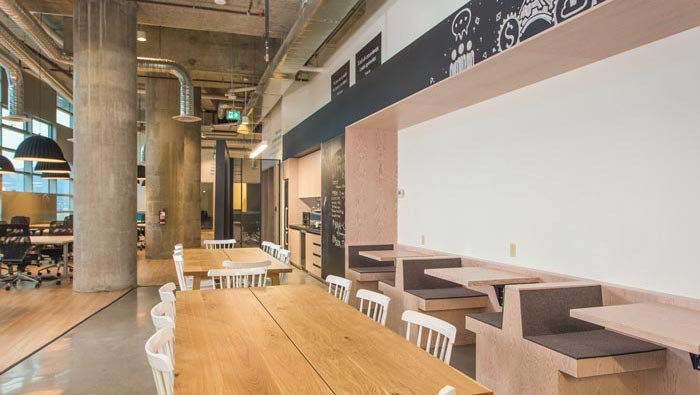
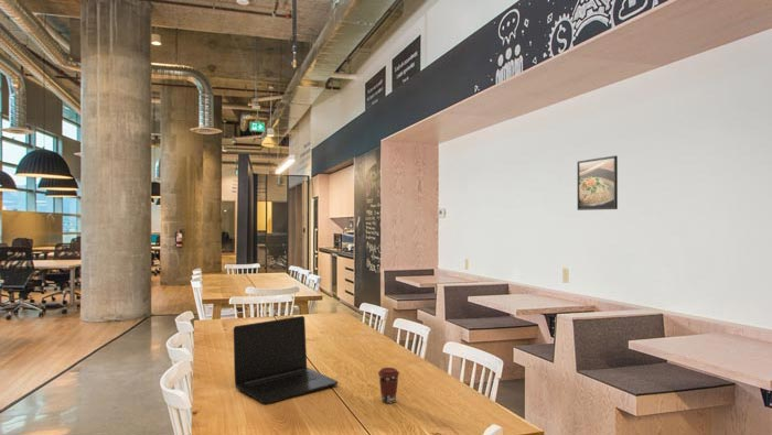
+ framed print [576,154,619,211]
+ laptop [233,315,339,405]
+ coffee cup [377,367,400,404]
